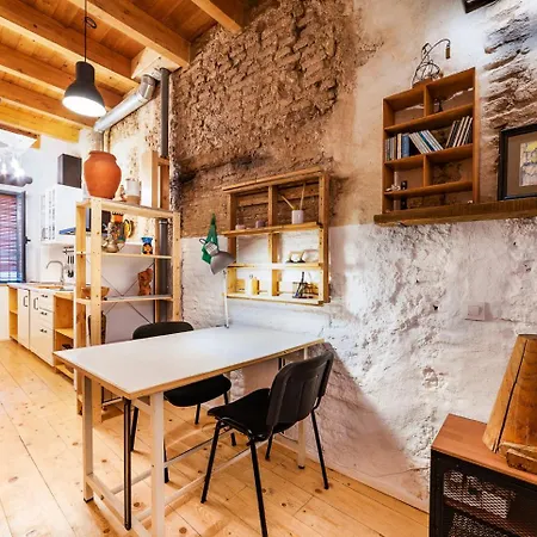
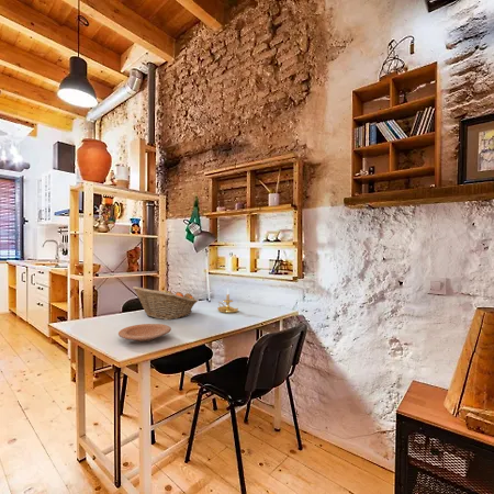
+ fruit basket [132,285,199,321]
+ candle holder [216,288,239,314]
+ plate [117,323,172,343]
